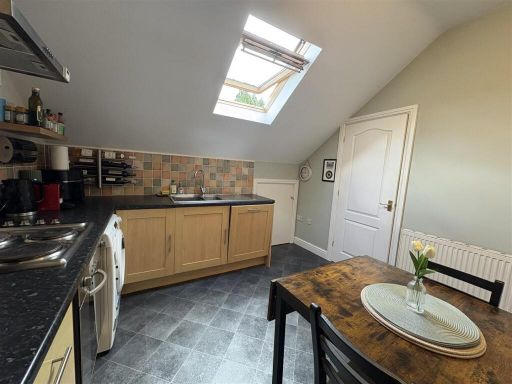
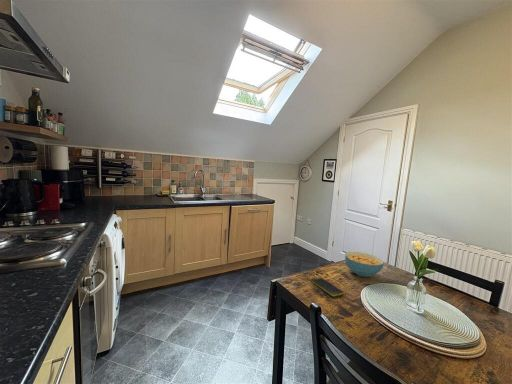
+ smartphone [311,277,344,297]
+ cereal bowl [344,251,385,278]
